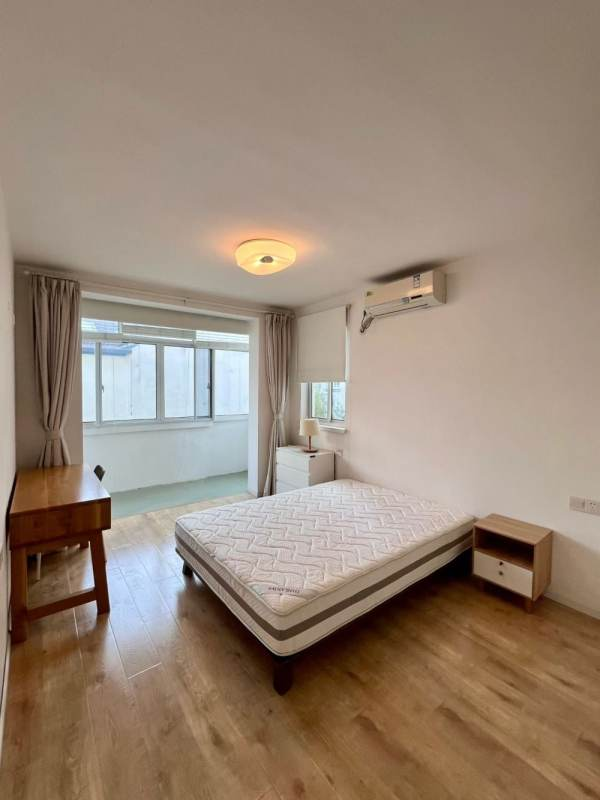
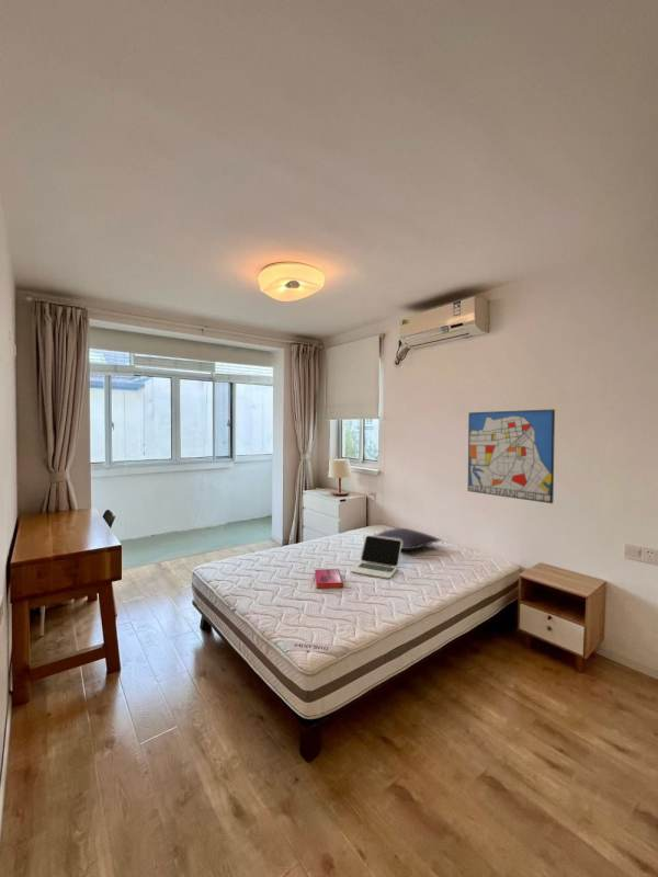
+ wall art [467,408,556,504]
+ hardback book [314,568,344,590]
+ pillow [370,527,442,550]
+ laptop [350,535,402,580]
